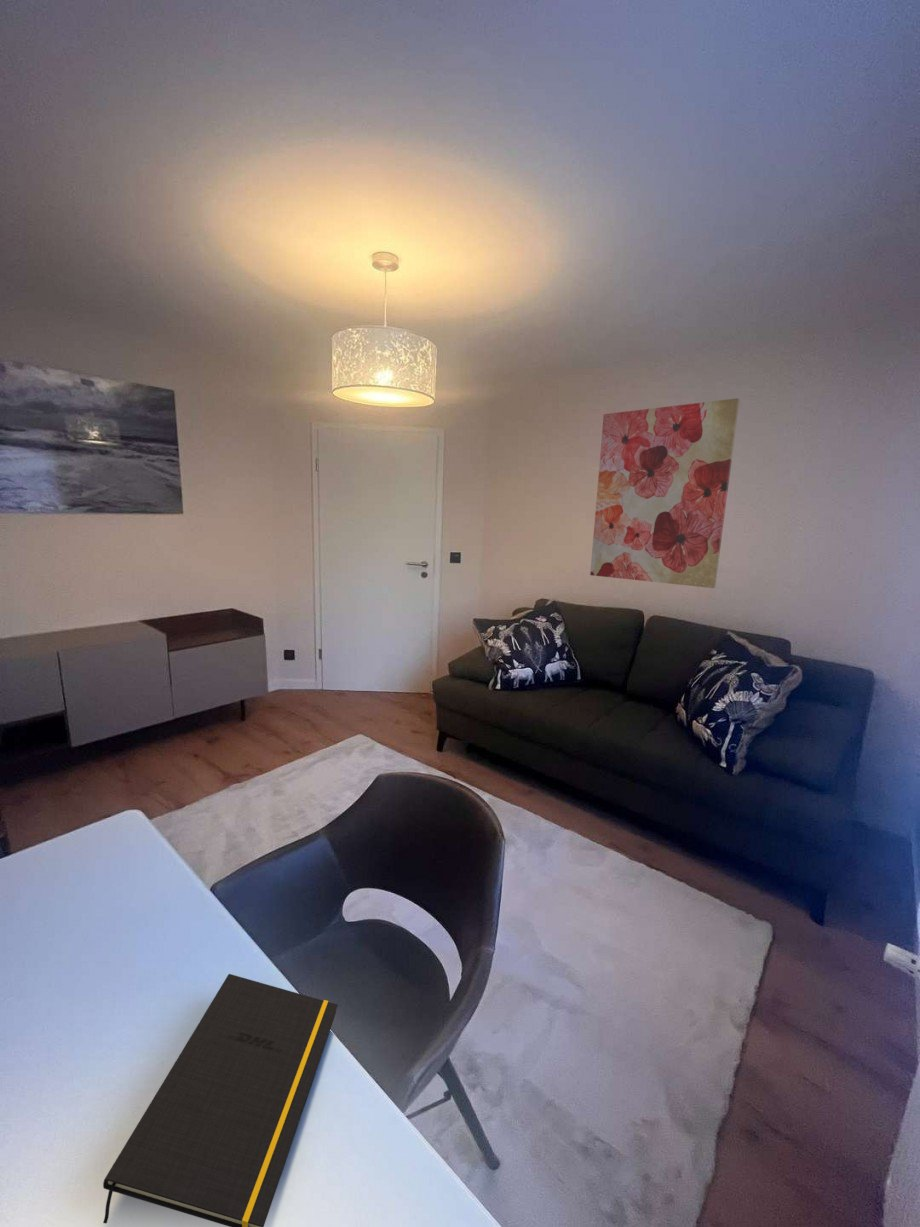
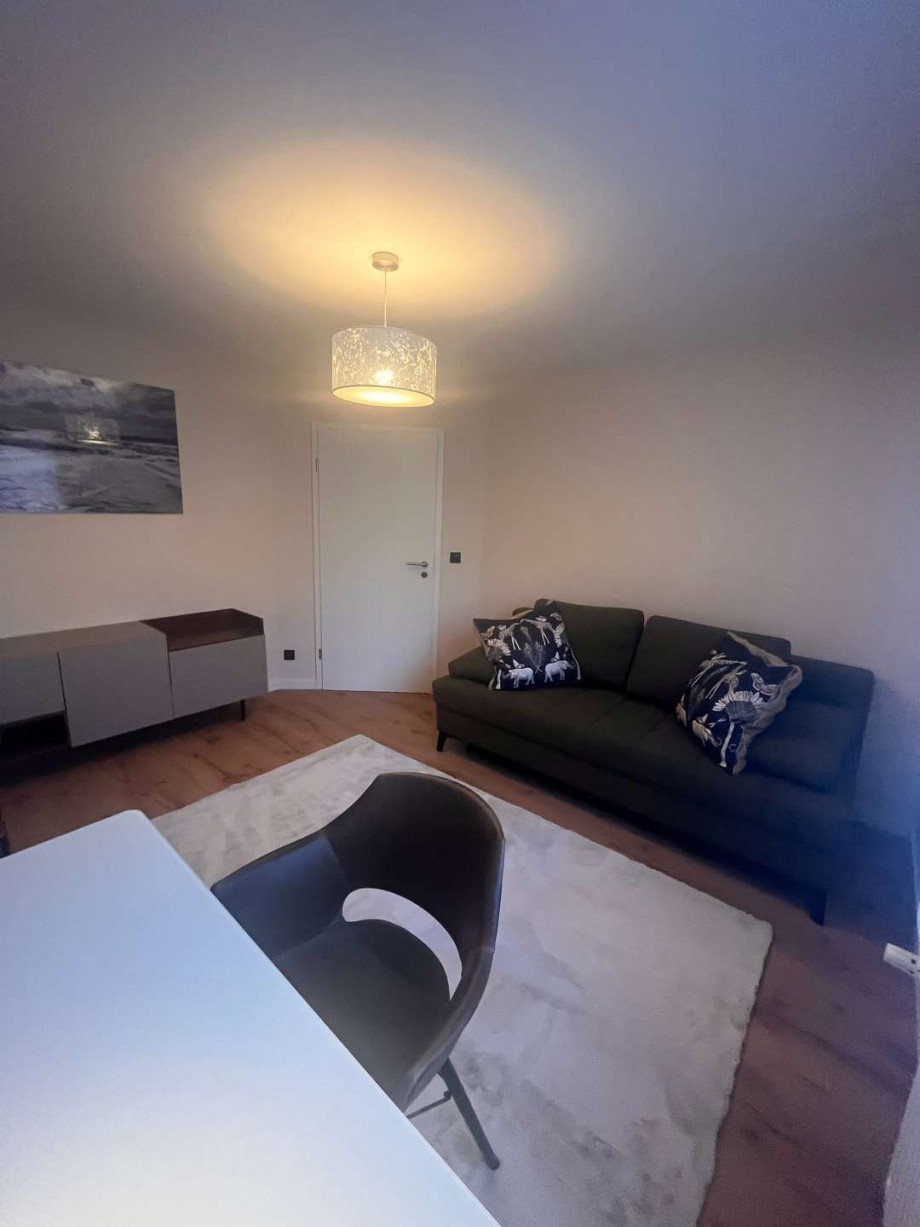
- notepad [102,973,339,1227]
- wall art [589,397,741,589]
